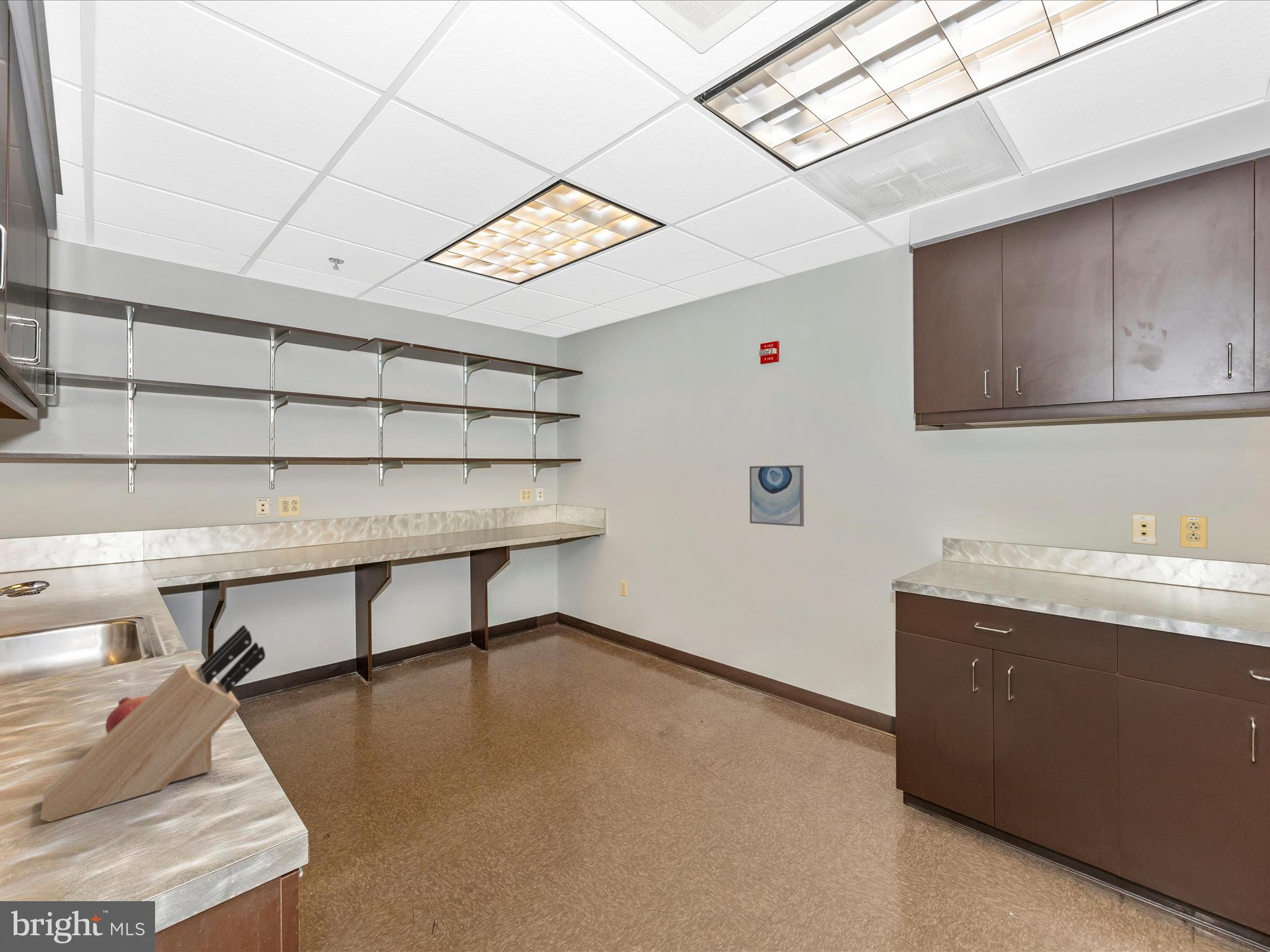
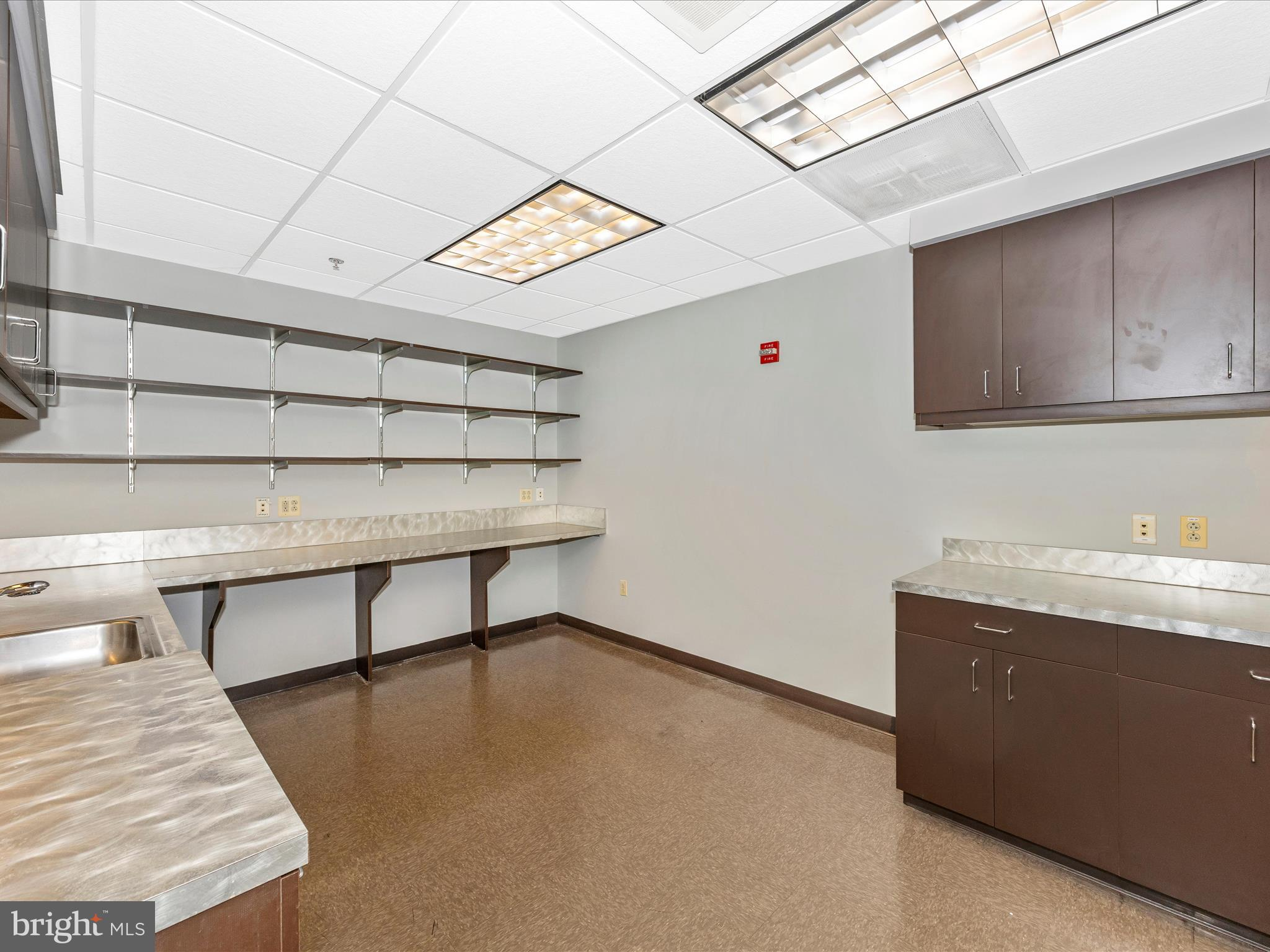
- pomegranate [105,695,149,734]
- wall art [749,465,804,527]
- knife block [40,624,266,822]
